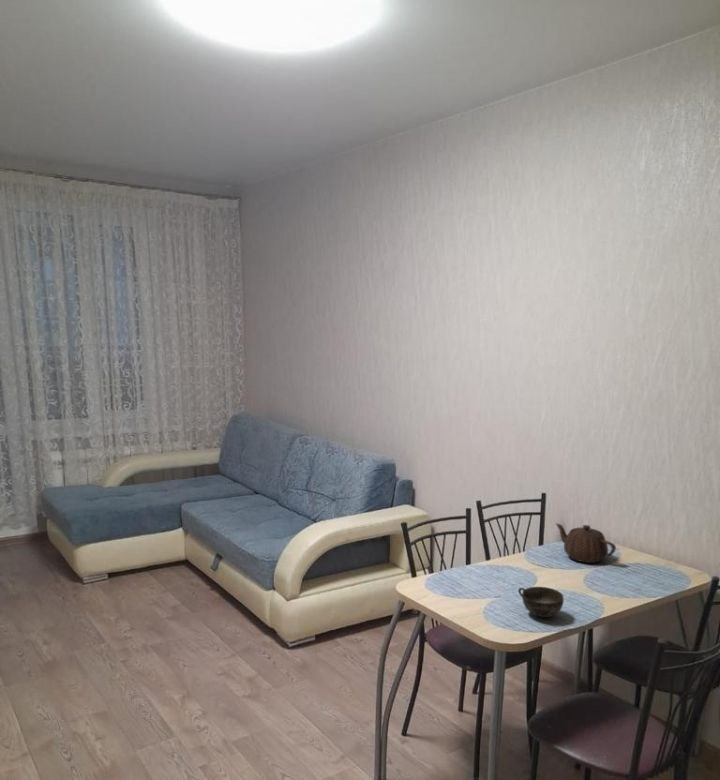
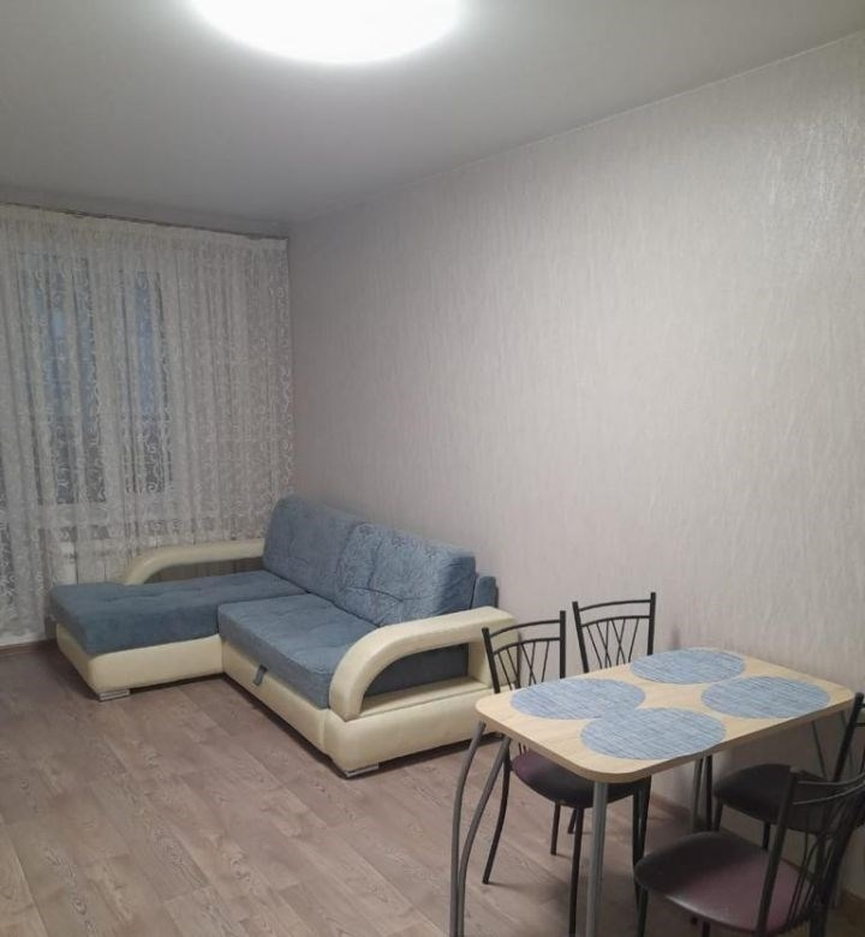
- cup [517,586,565,619]
- teapot [555,522,617,564]
